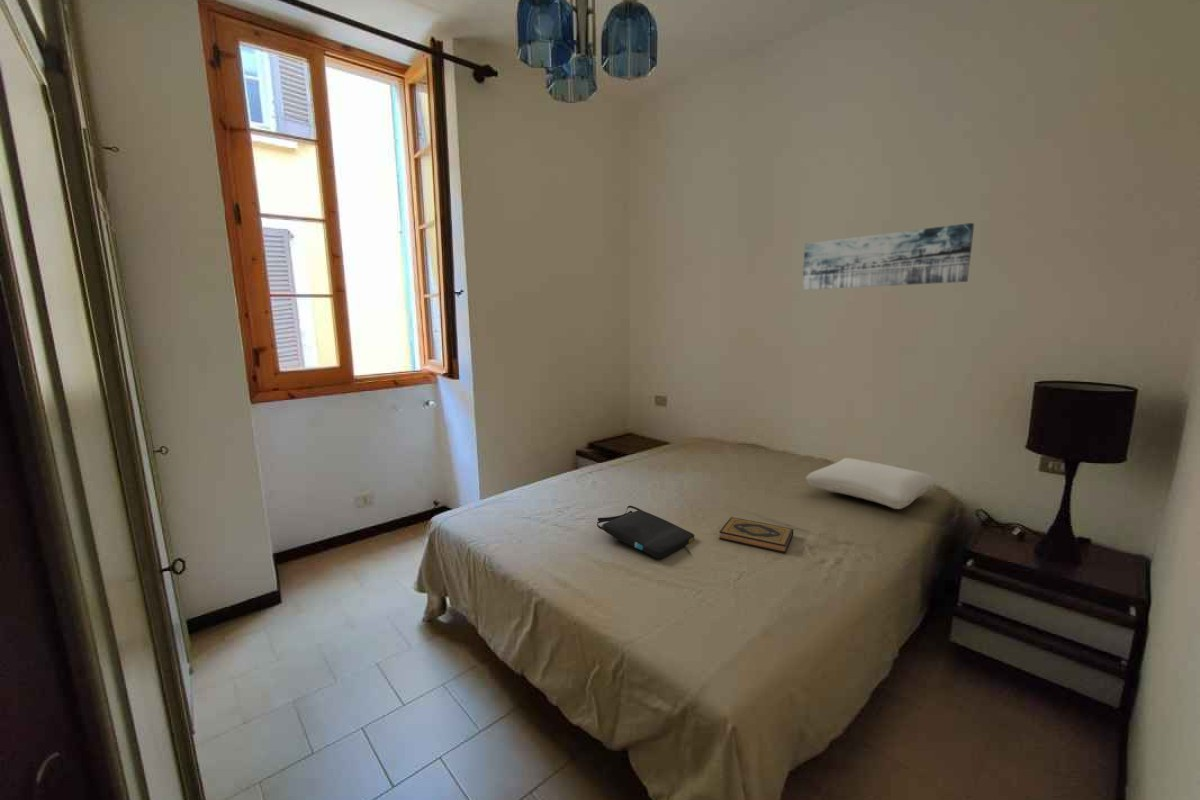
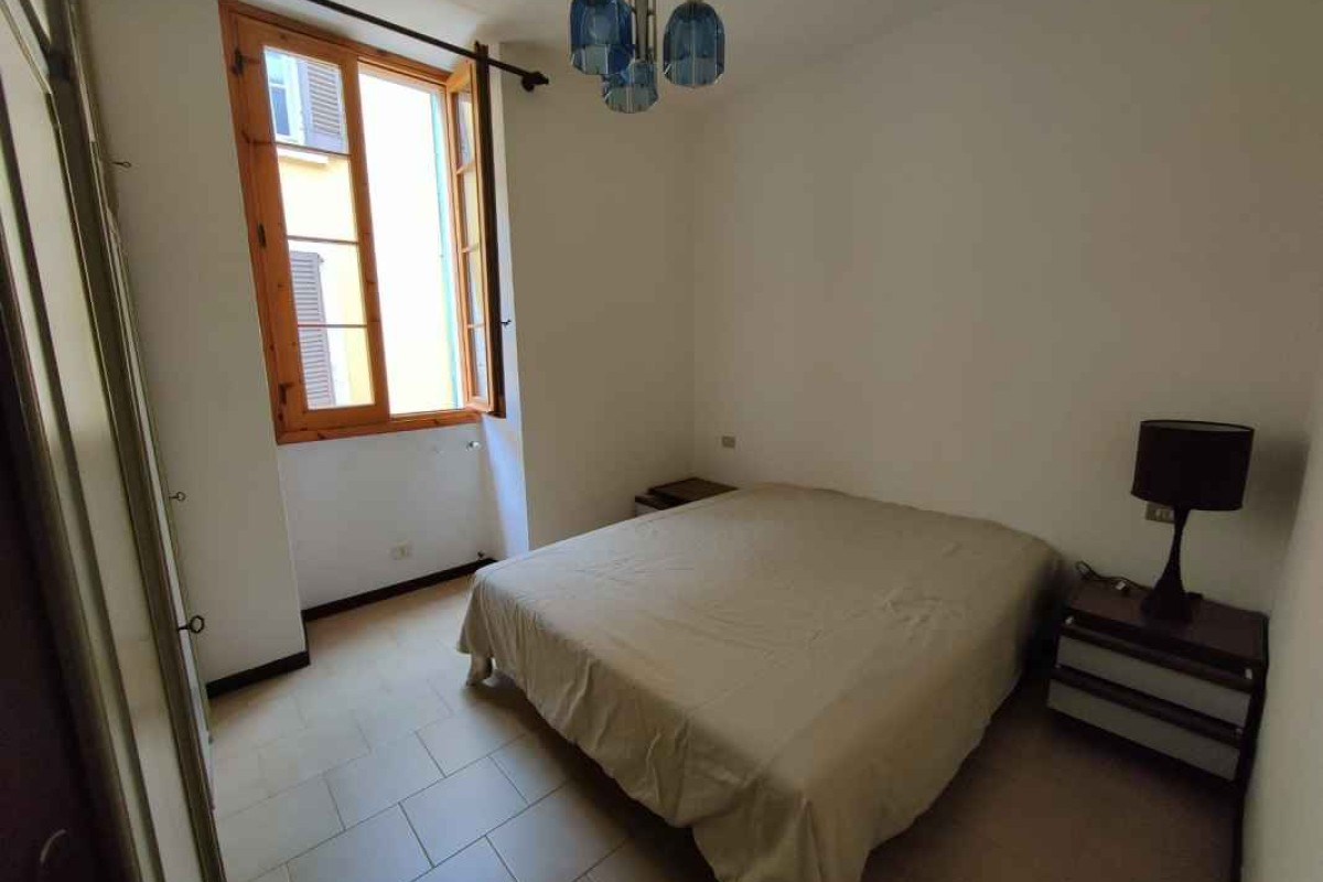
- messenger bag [596,505,695,560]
- wall art [801,222,975,291]
- pillow [805,457,937,510]
- hardback book [718,516,794,554]
